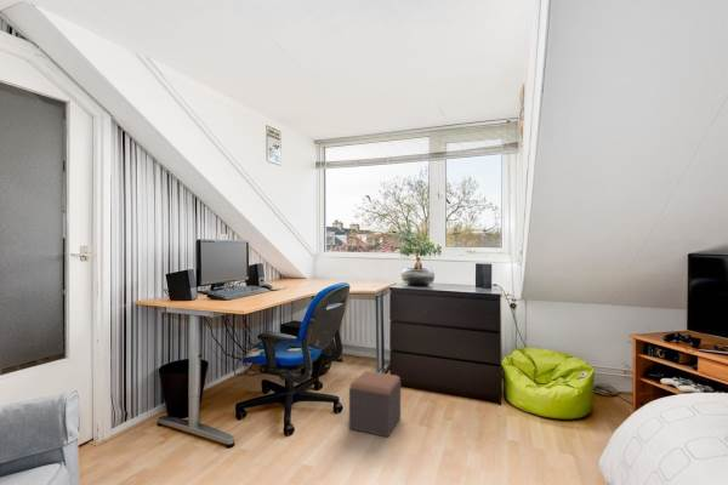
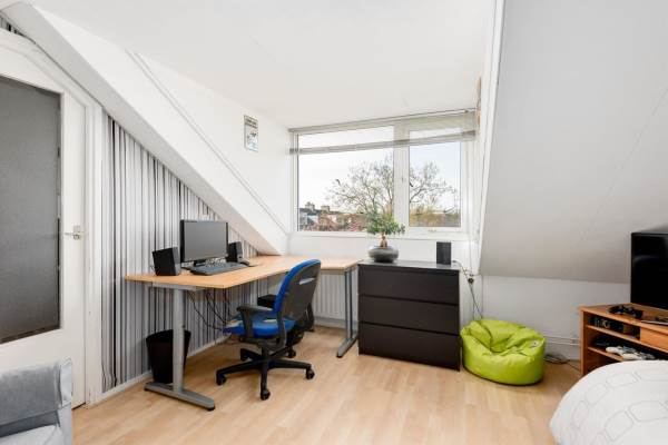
- footstool [348,370,402,438]
